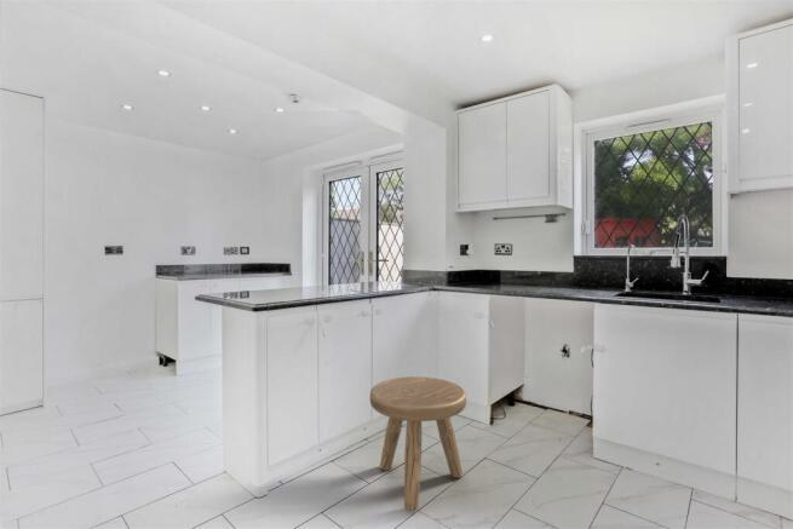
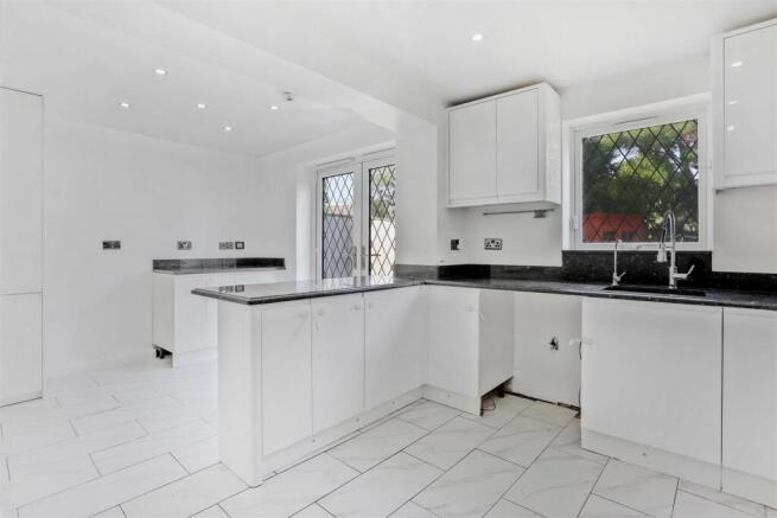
- stool [369,375,467,512]
